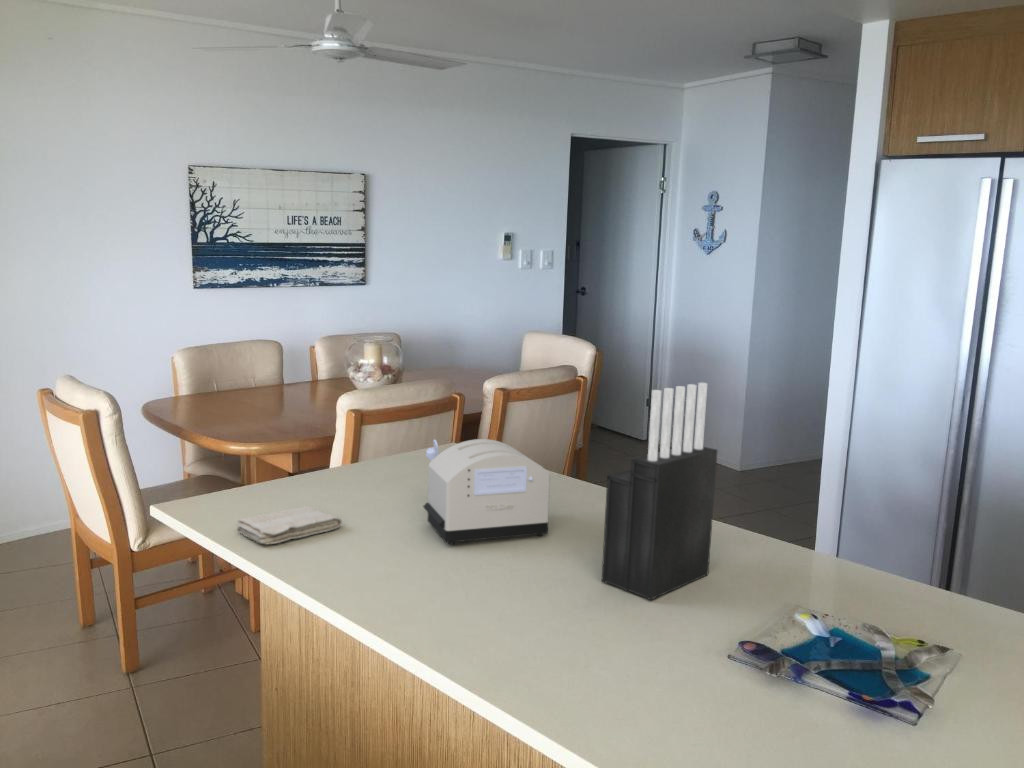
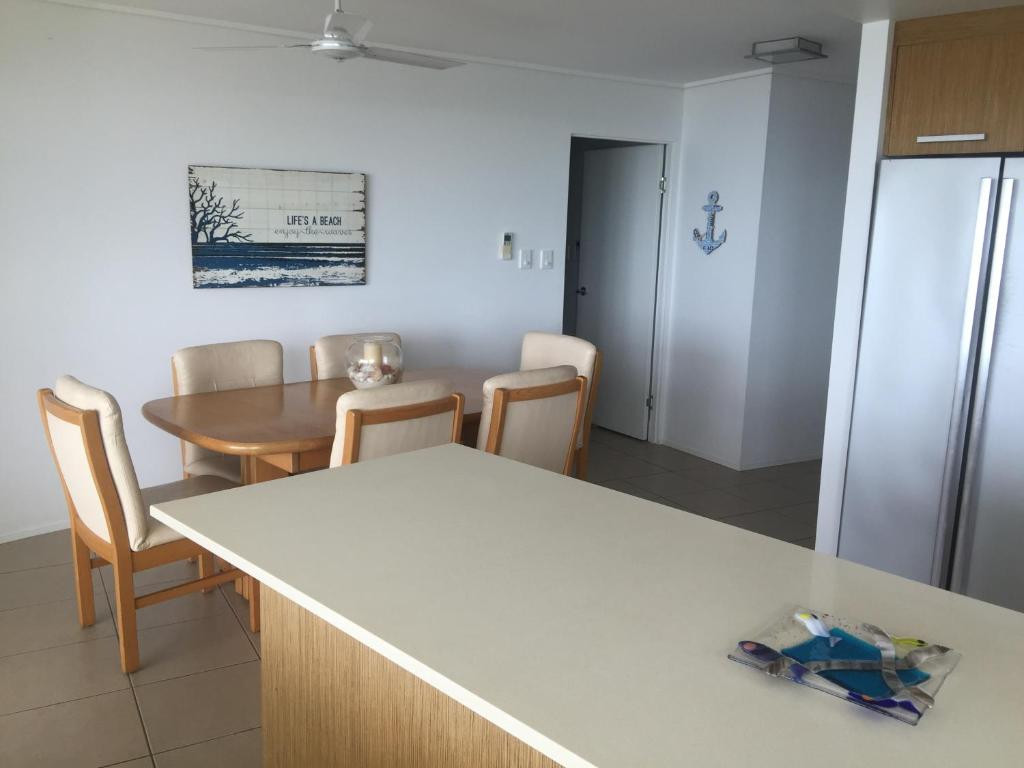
- washcloth [236,505,343,546]
- toaster [422,438,551,545]
- knife block [601,382,719,601]
